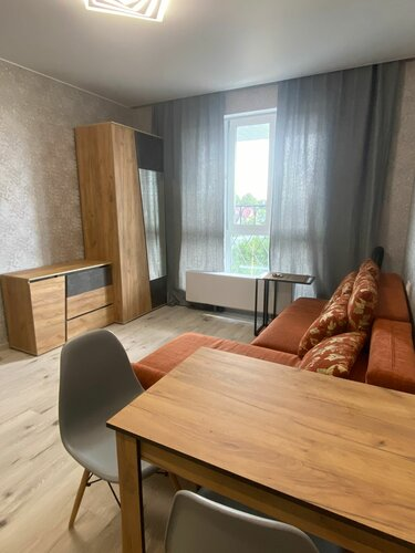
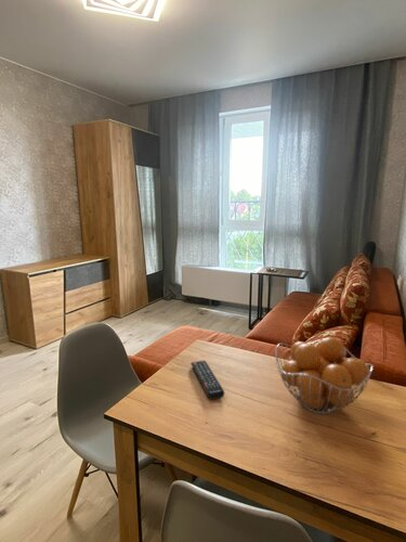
+ fruit basket [275,336,375,415]
+ remote control [189,360,225,400]
